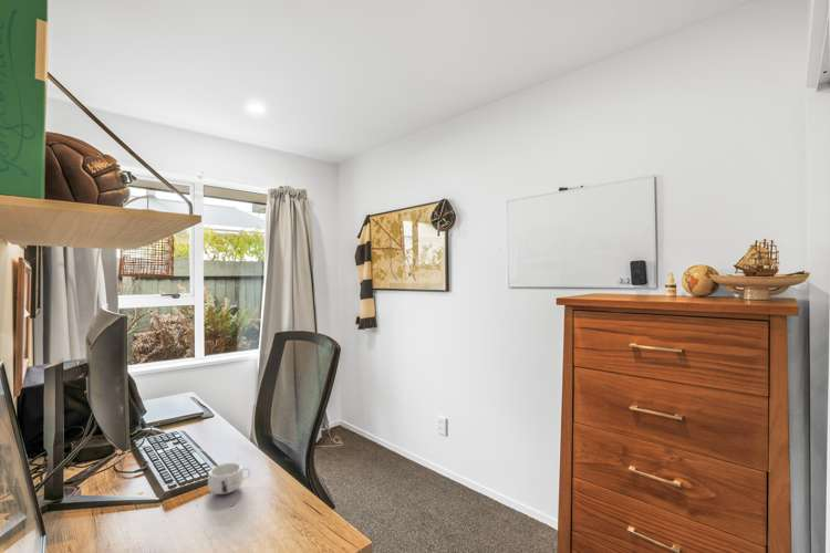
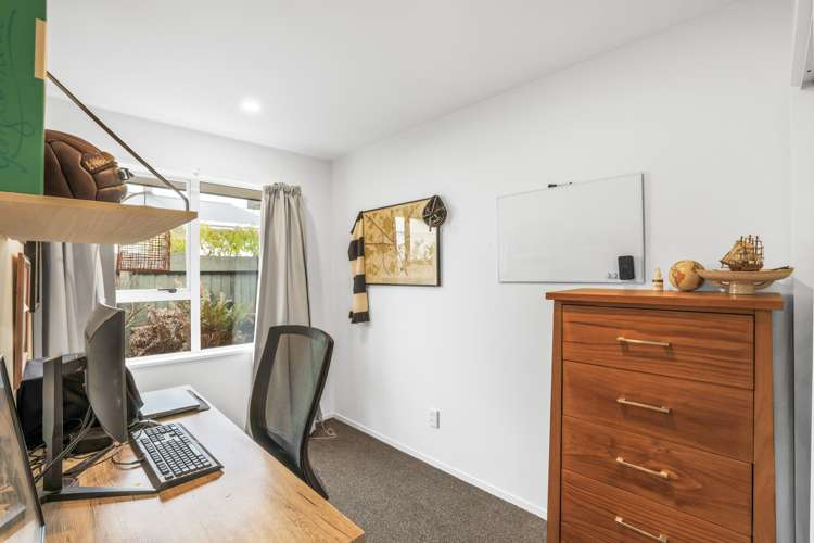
- mug [207,461,251,495]
